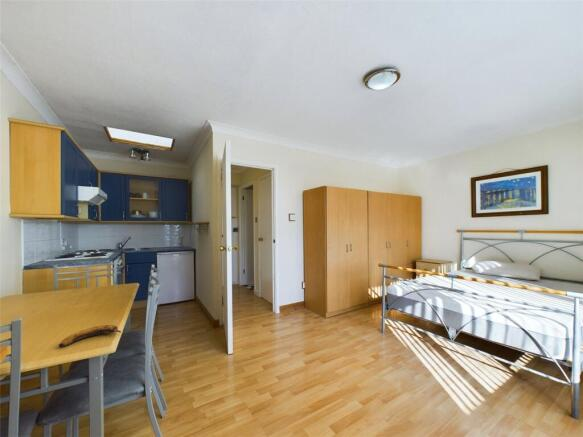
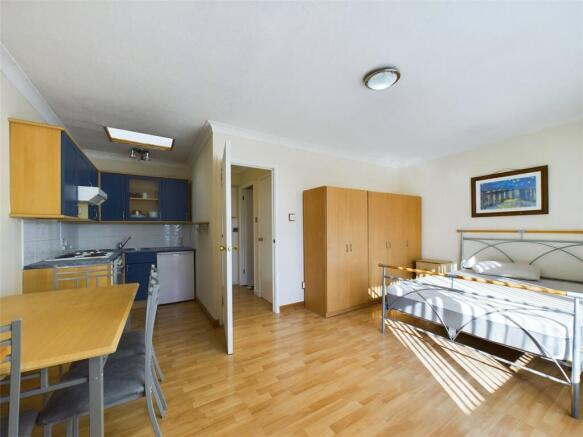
- banana [58,324,122,348]
